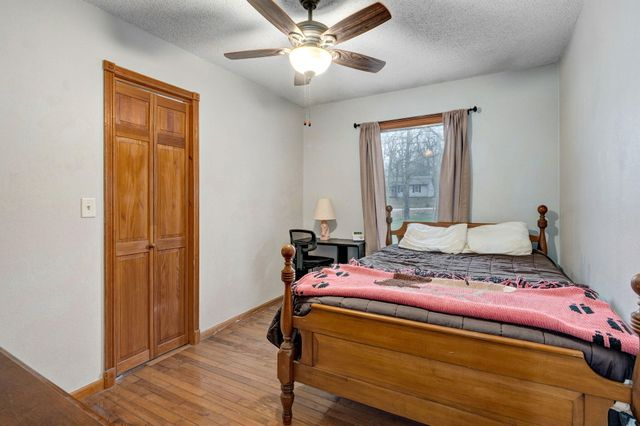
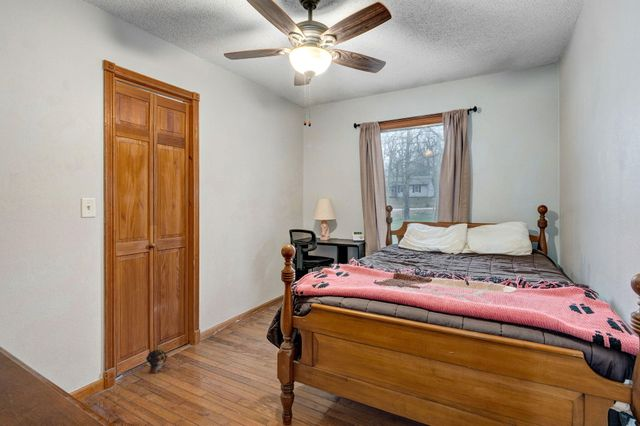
+ plush toy [145,345,169,374]
